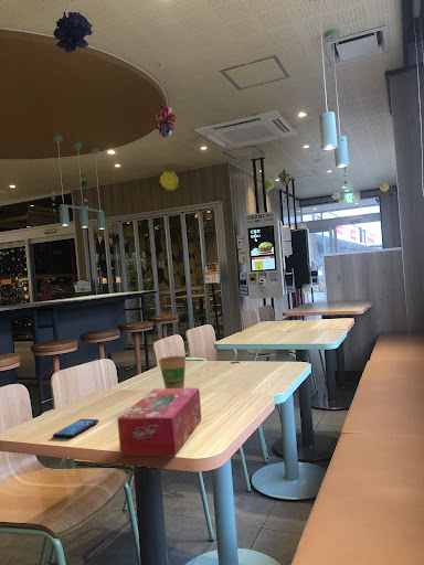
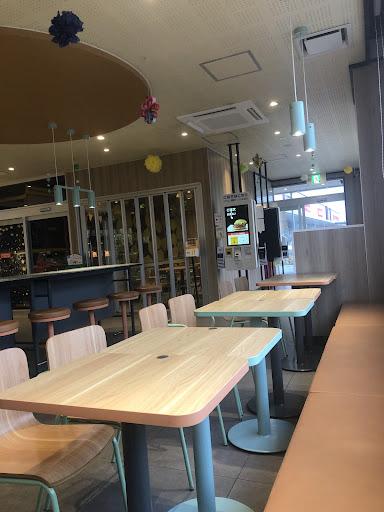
- tissue box [116,387,202,457]
- paper cup [158,355,187,388]
- smartphone [52,418,99,439]
